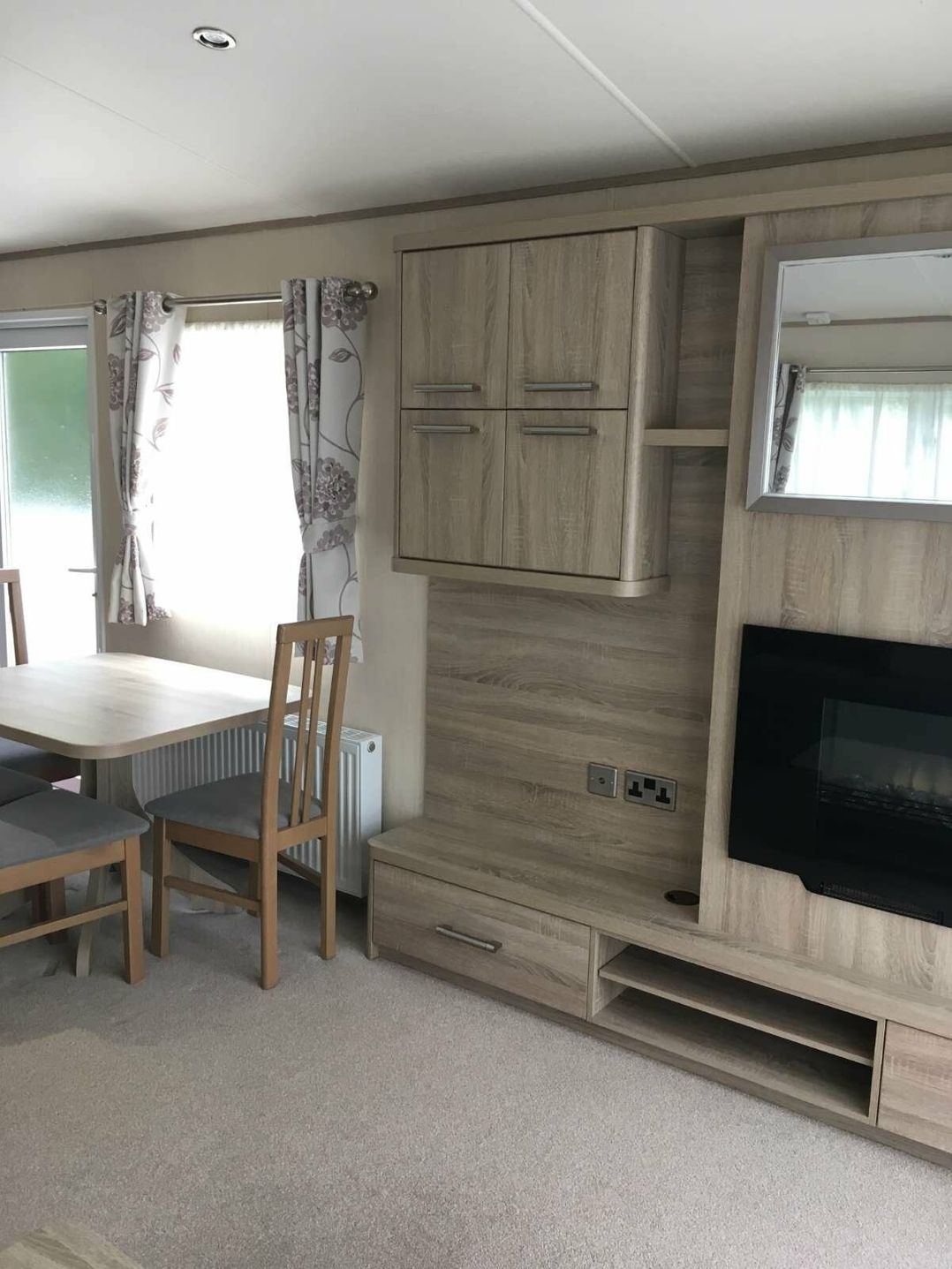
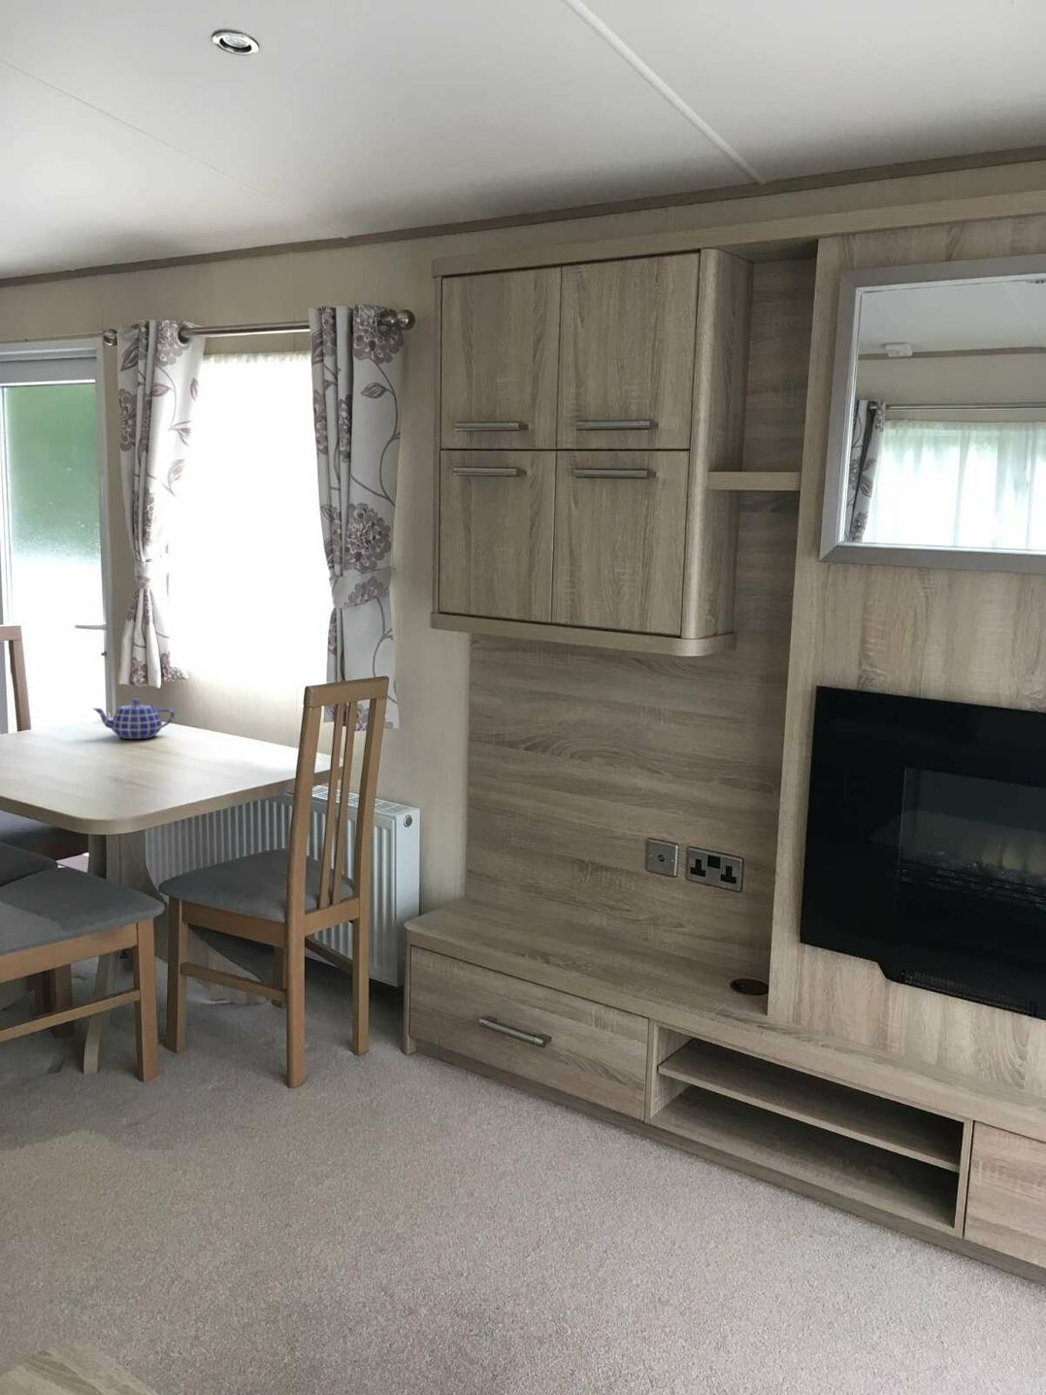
+ teapot [92,698,176,740]
